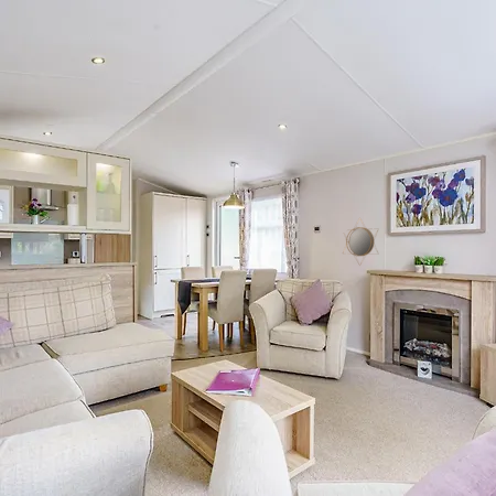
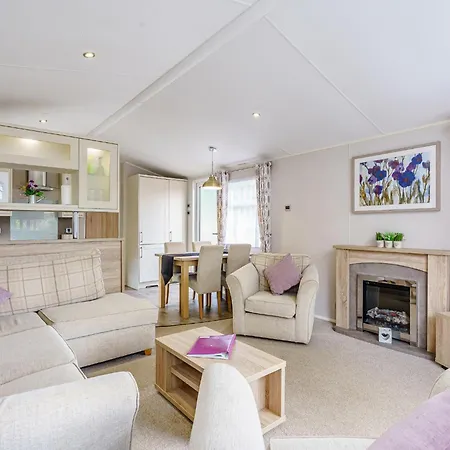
- home mirror [342,217,379,266]
